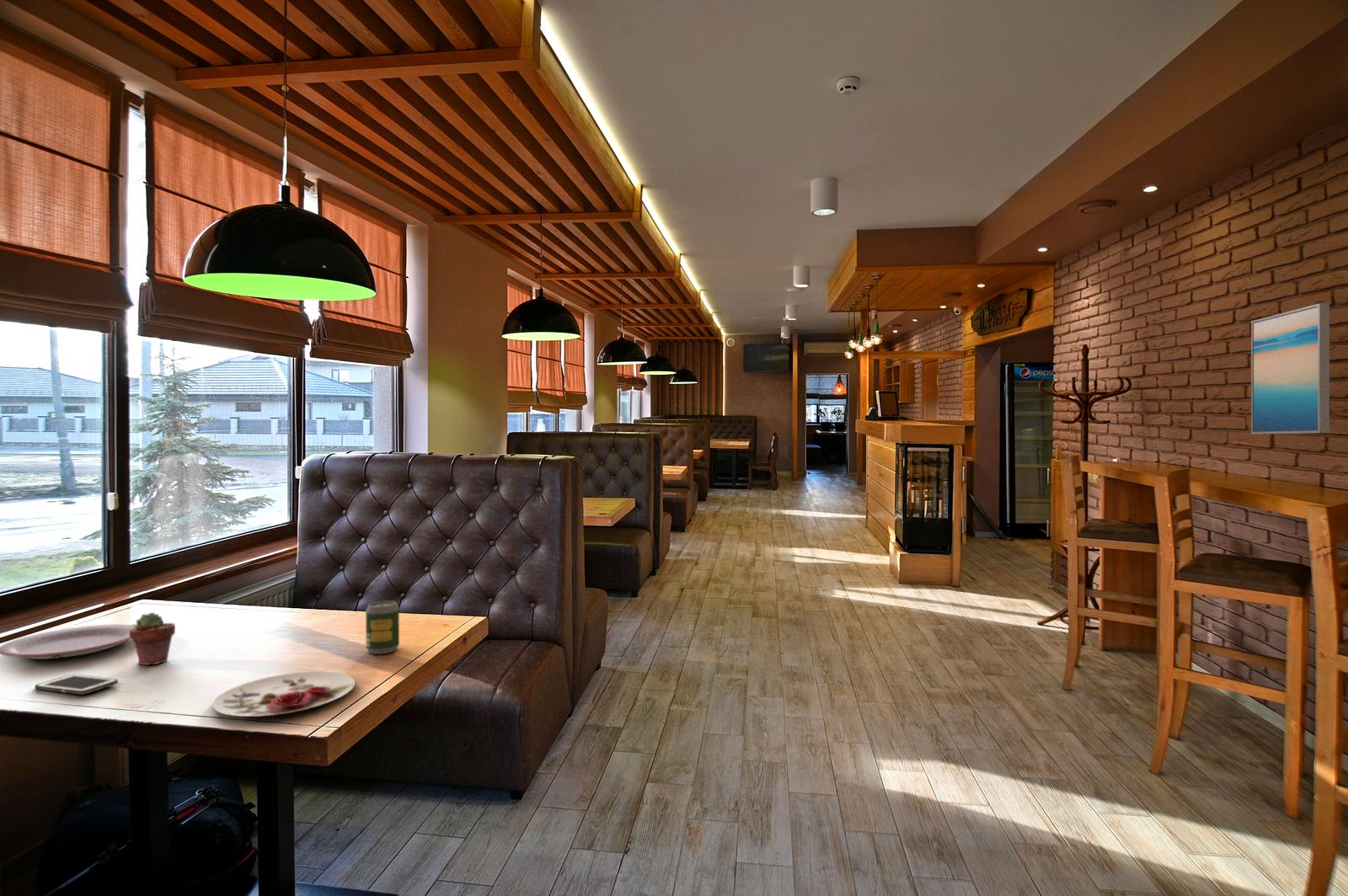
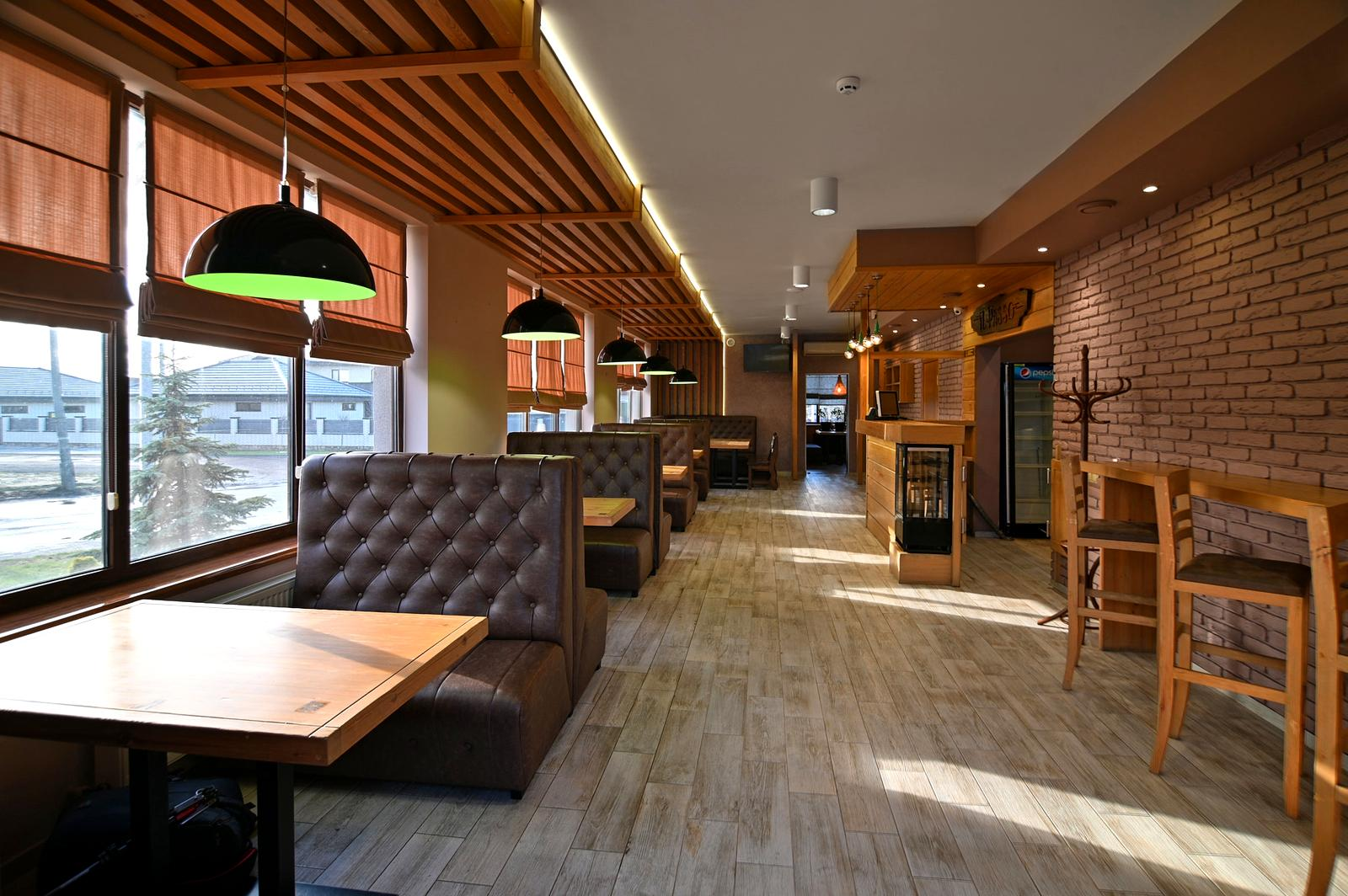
- cell phone [35,674,119,696]
- soda can [365,600,400,655]
- potted succulent [130,611,176,666]
- wall art [1250,302,1330,435]
- plate [0,623,135,660]
- plate [211,670,356,717]
